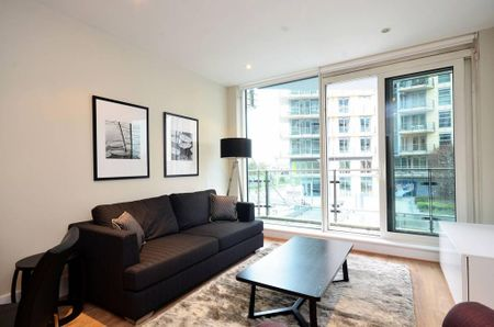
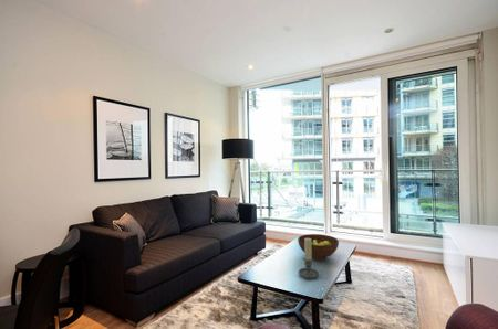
+ candle holder [298,238,320,282]
+ fruit bowl [297,233,340,261]
